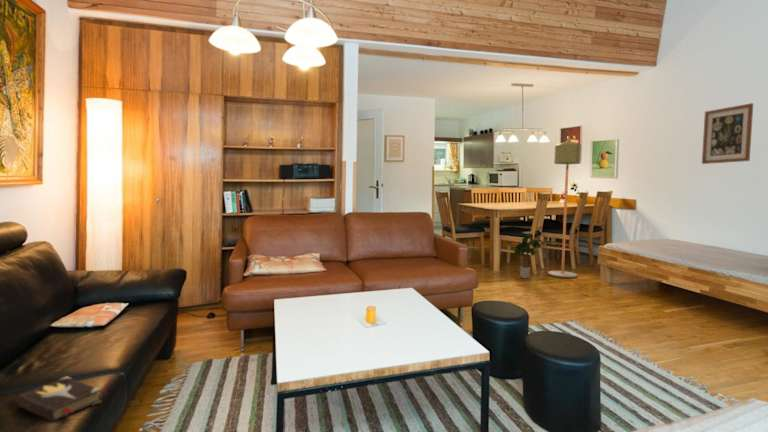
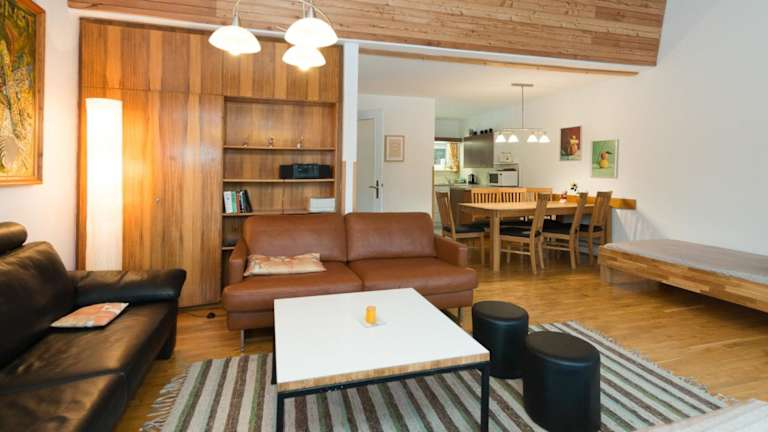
- floor lamp [547,135,582,278]
- potted plant [513,232,544,279]
- wall art [701,102,754,165]
- hardback book [17,375,102,423]
